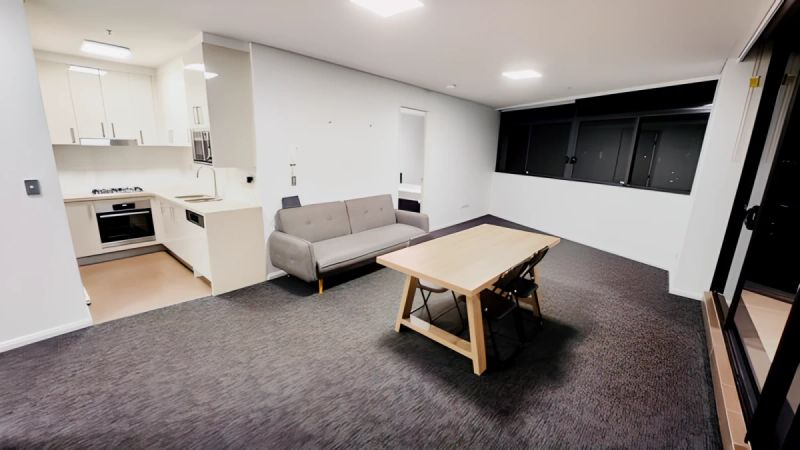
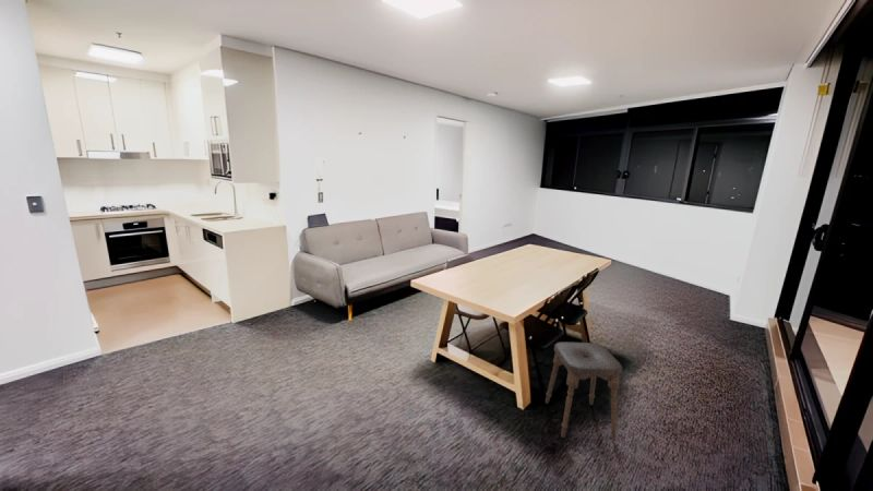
+ stool [545,342,623,440]
